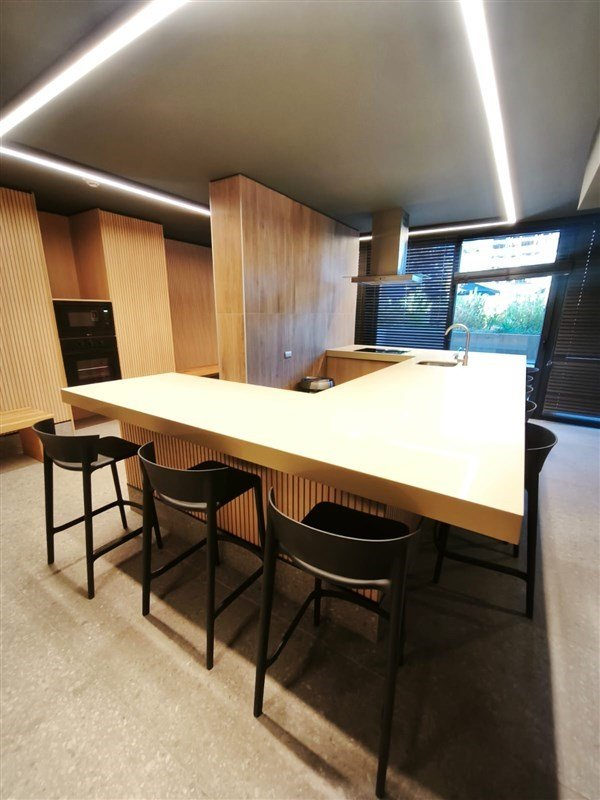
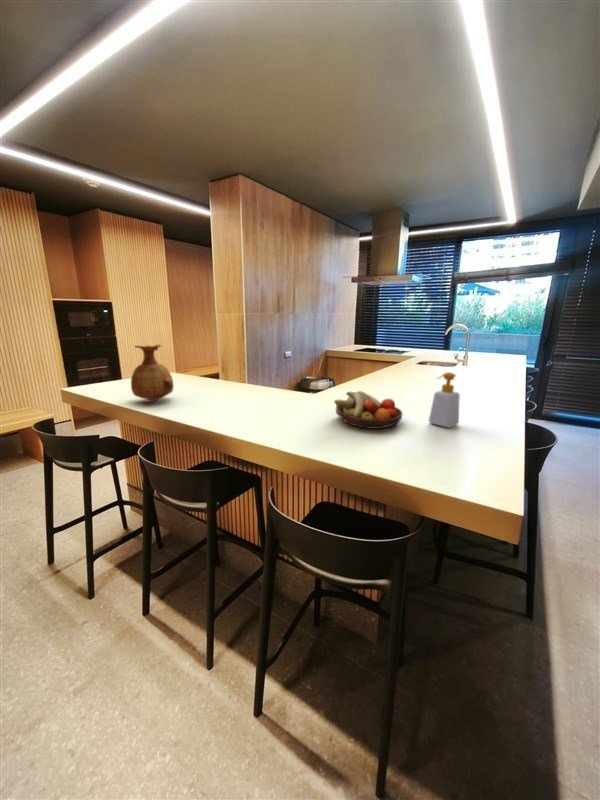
+ soap bottle [428,371,461,429]
+ vase [130,344,175,402]
+ fruit bowl [333,390,404,430]
